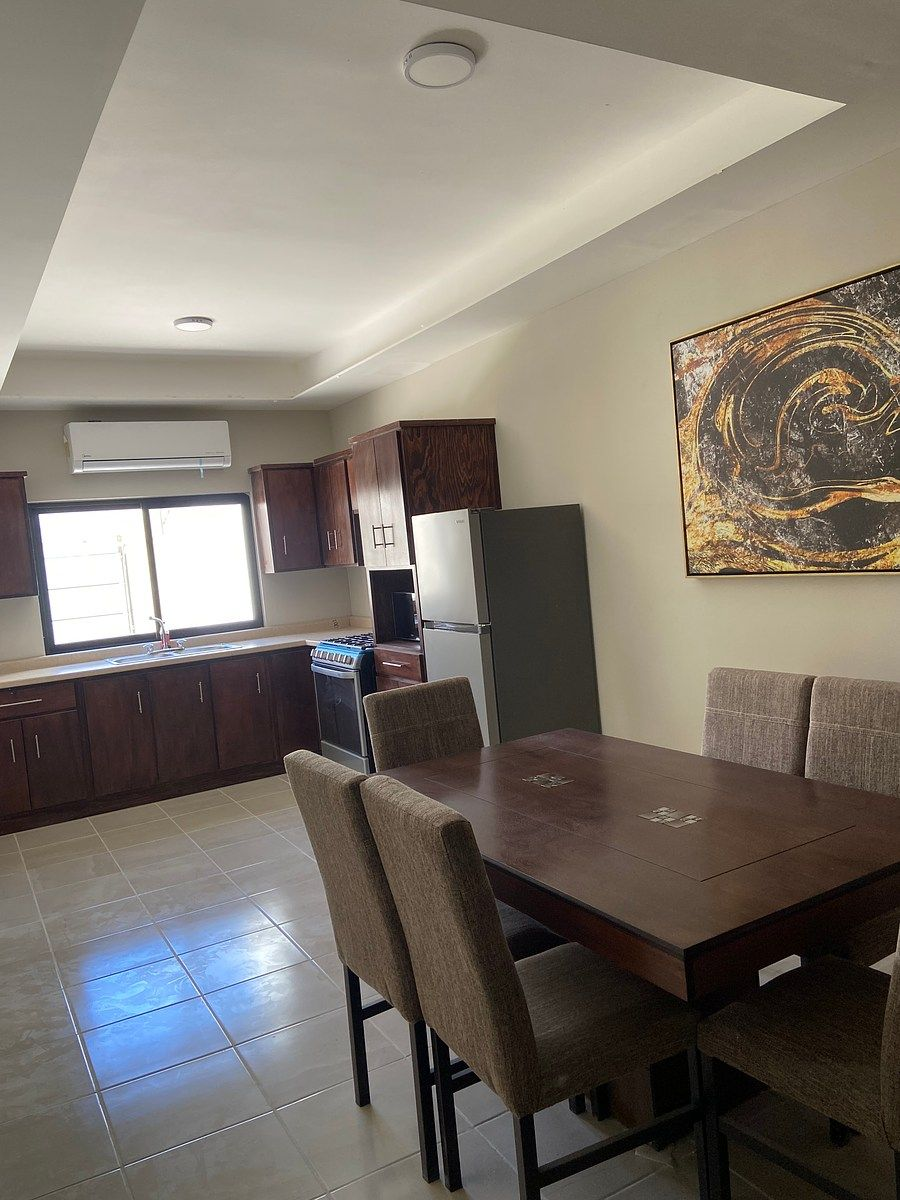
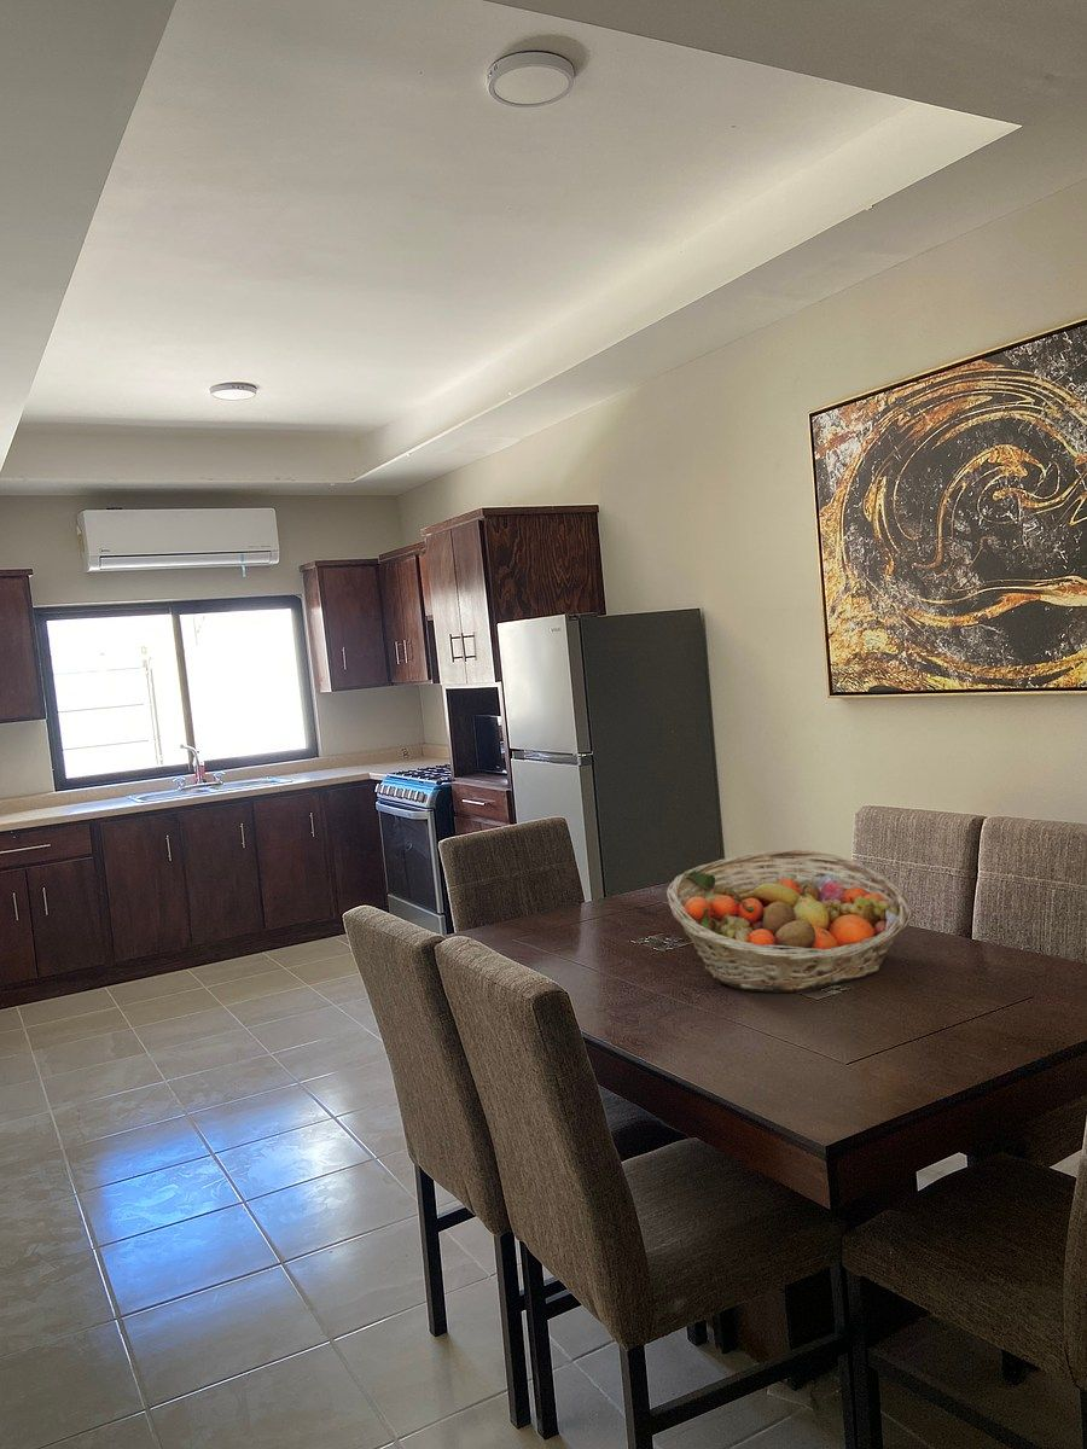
+ fruit basket [665,849,914,994]
